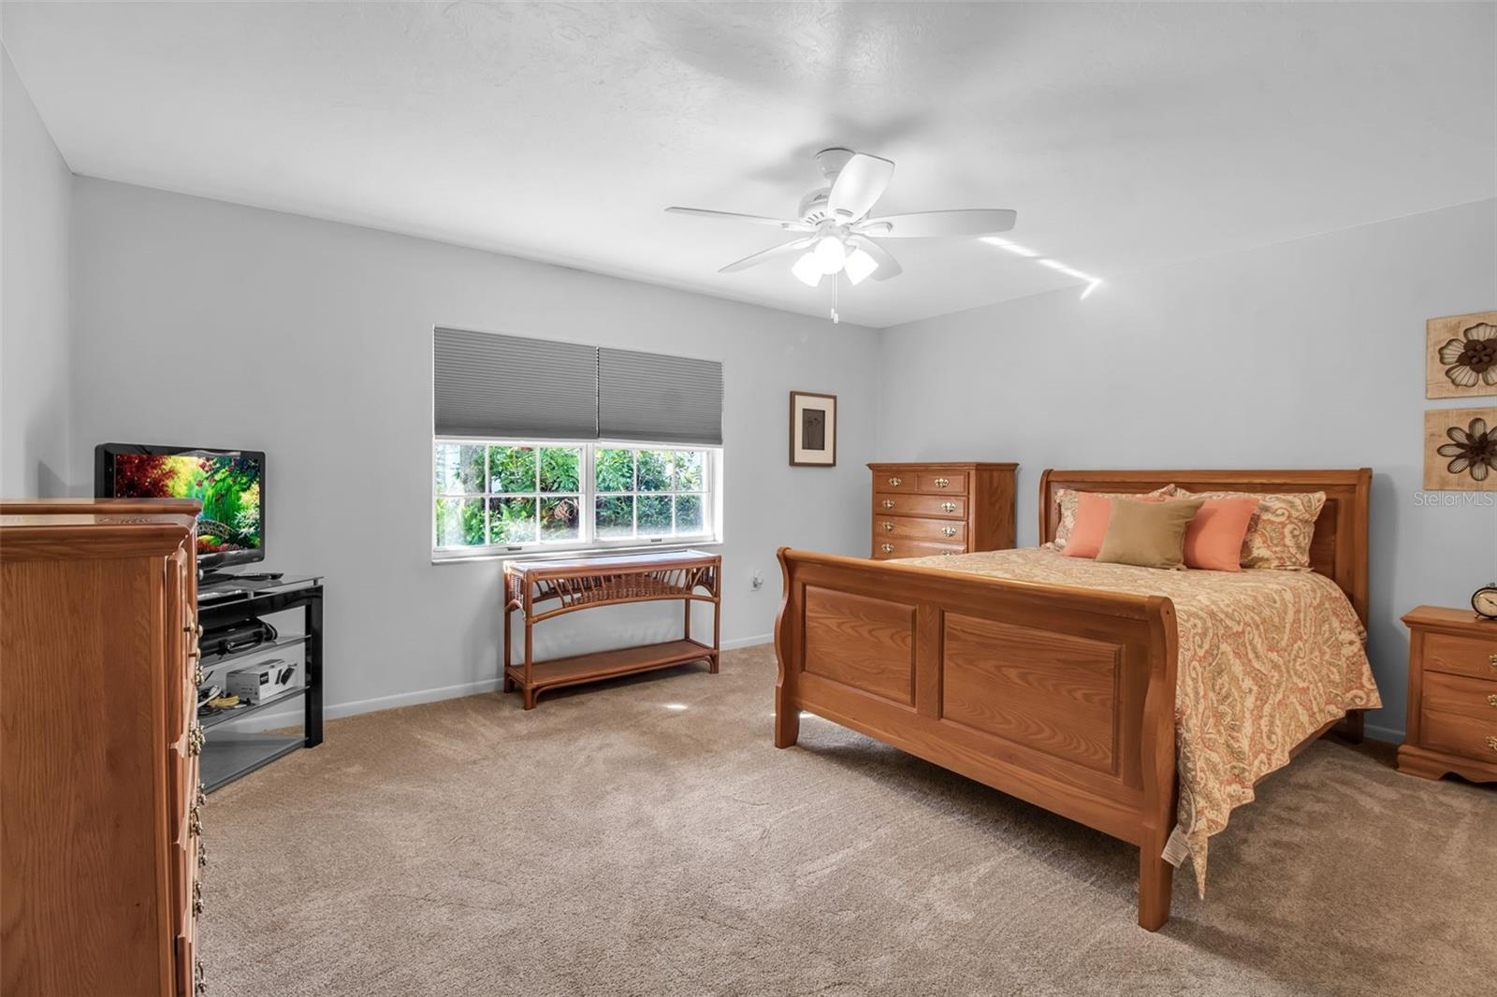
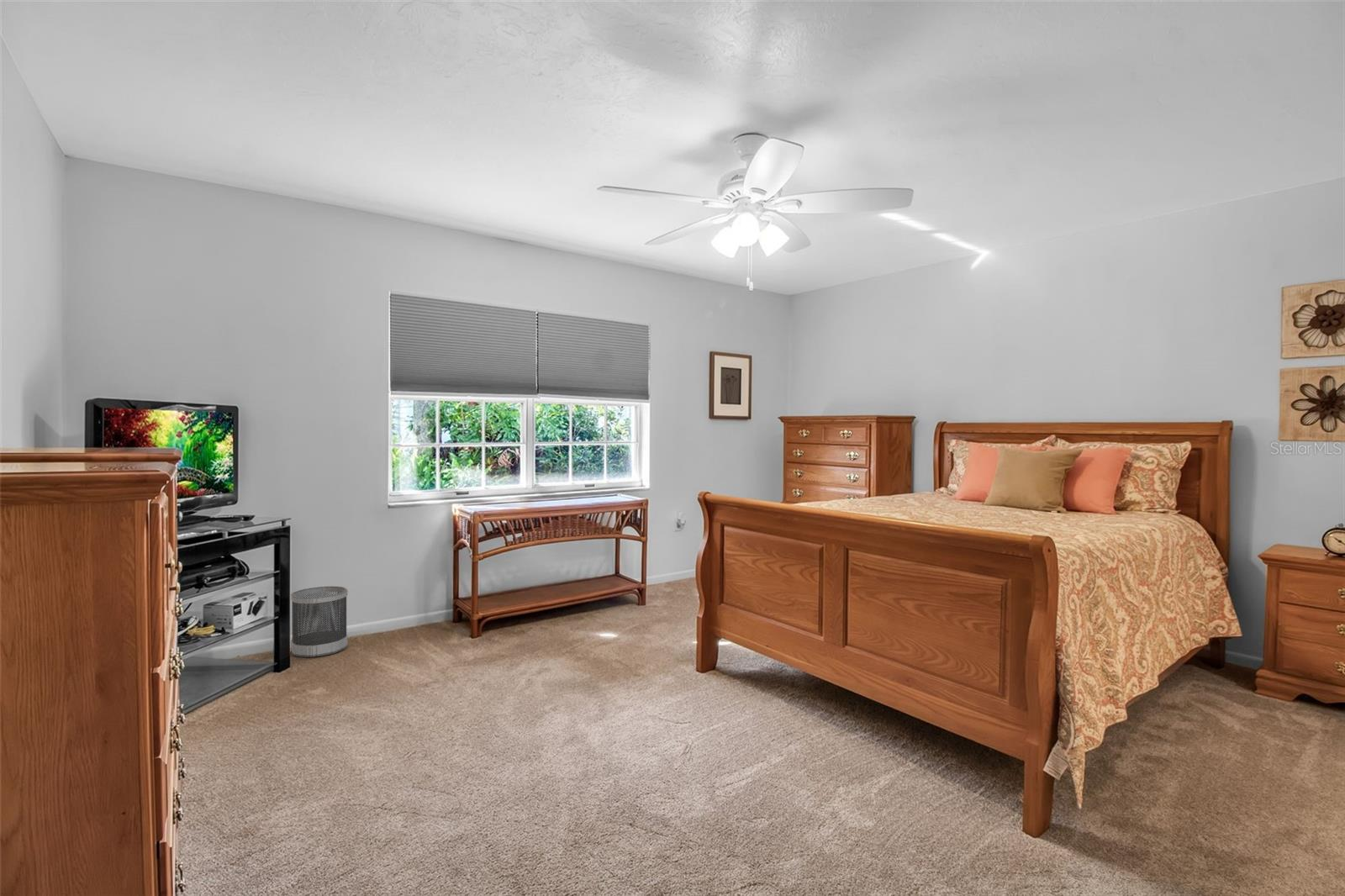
+ wastebasket [290,585,349,658]
